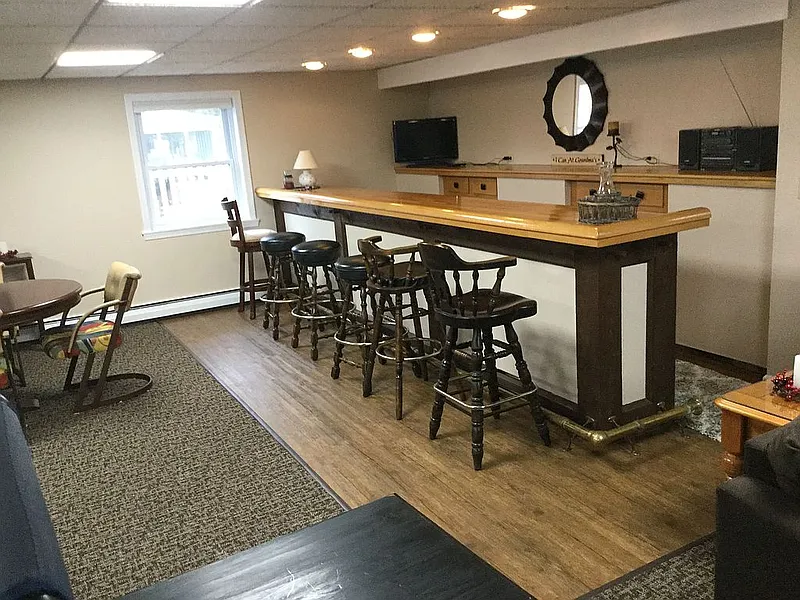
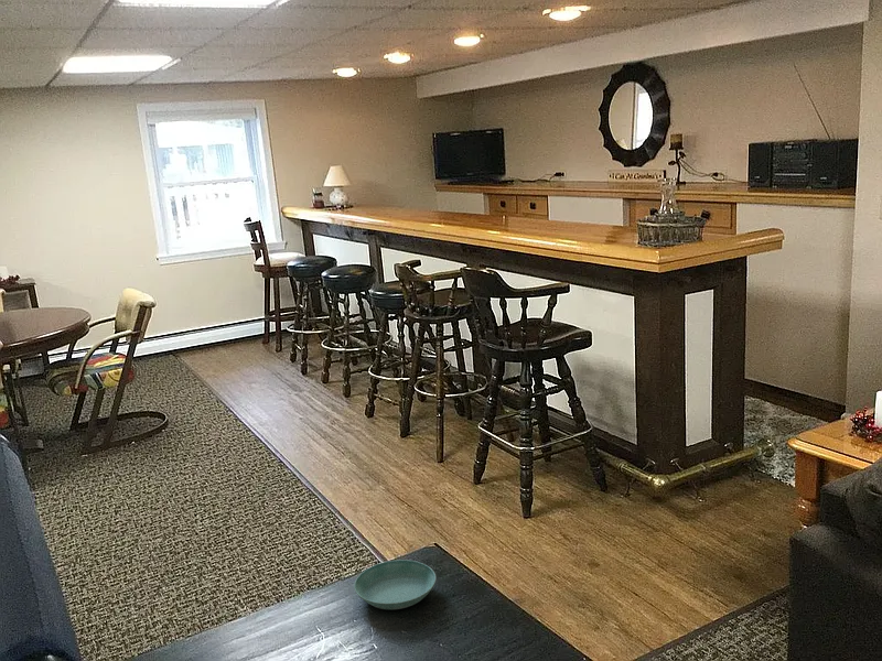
+ saucer [353,559,437,610]
